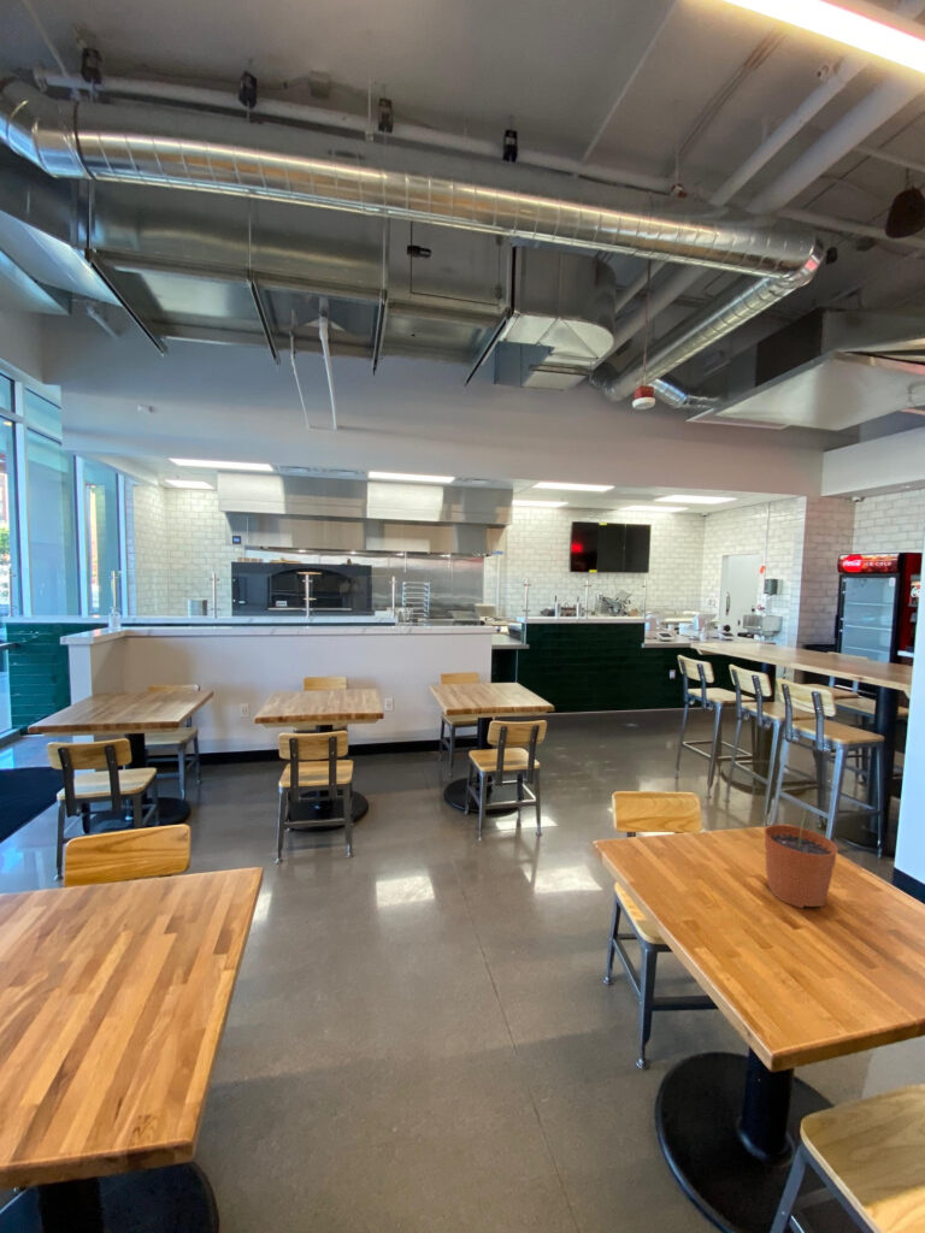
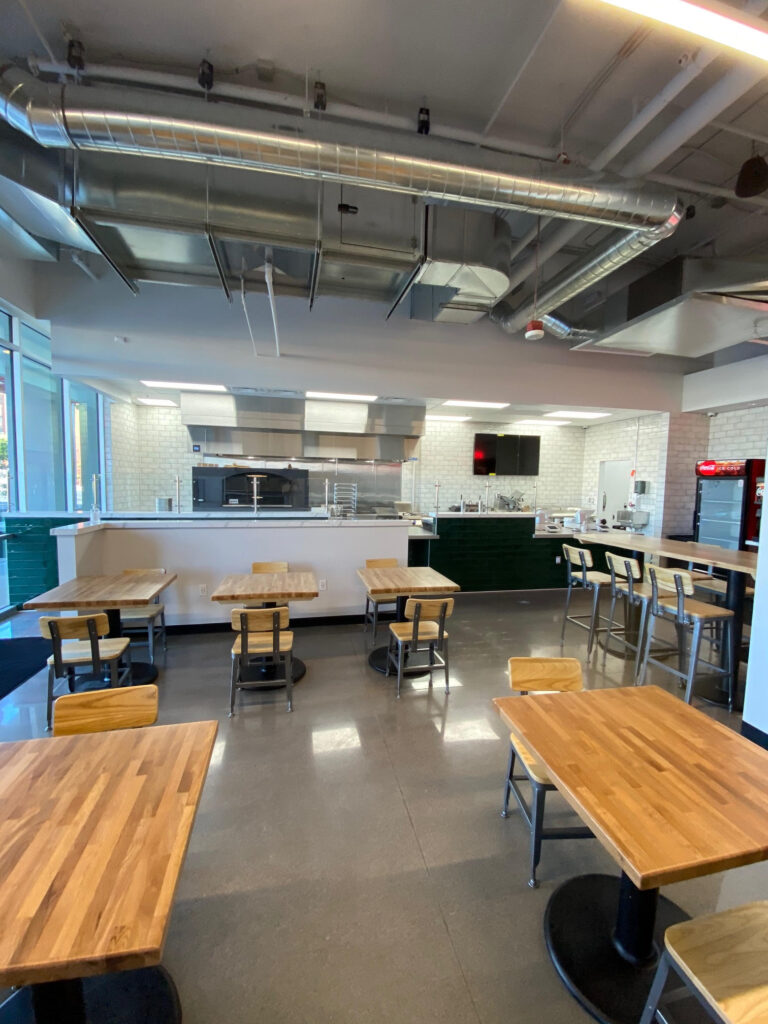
- plant pot [764,806,839,909]
